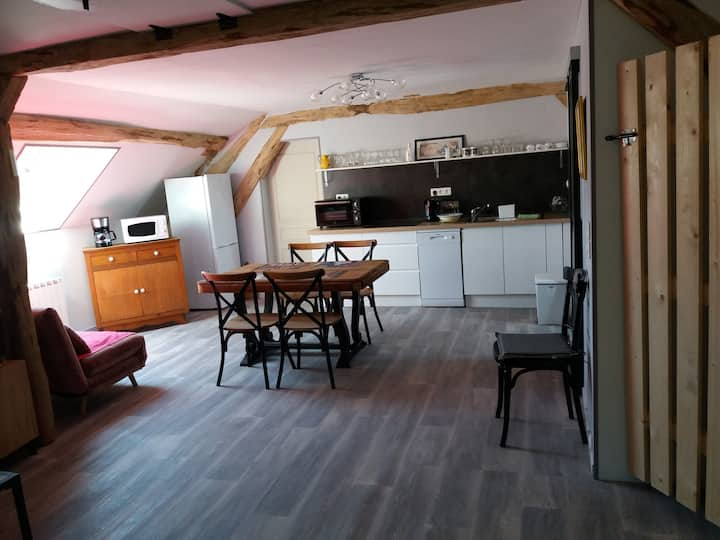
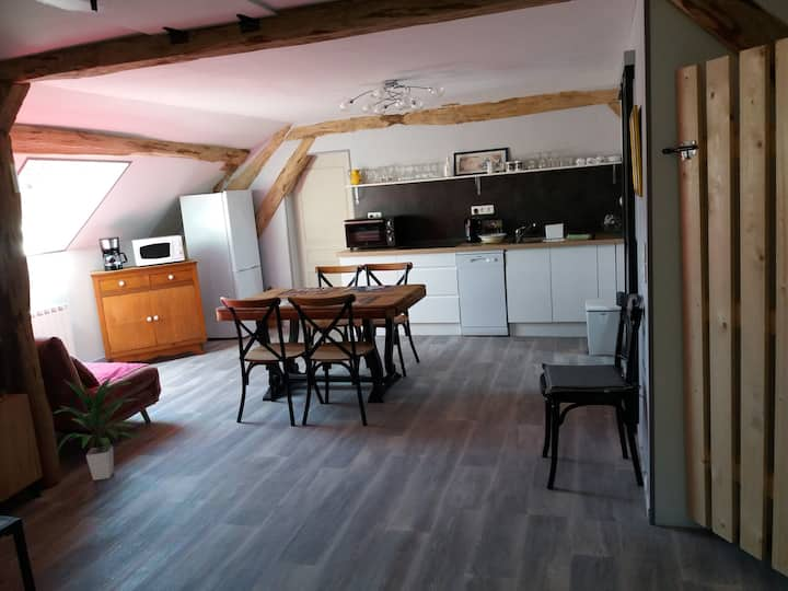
+ indoor plant [55,375,139,482]
